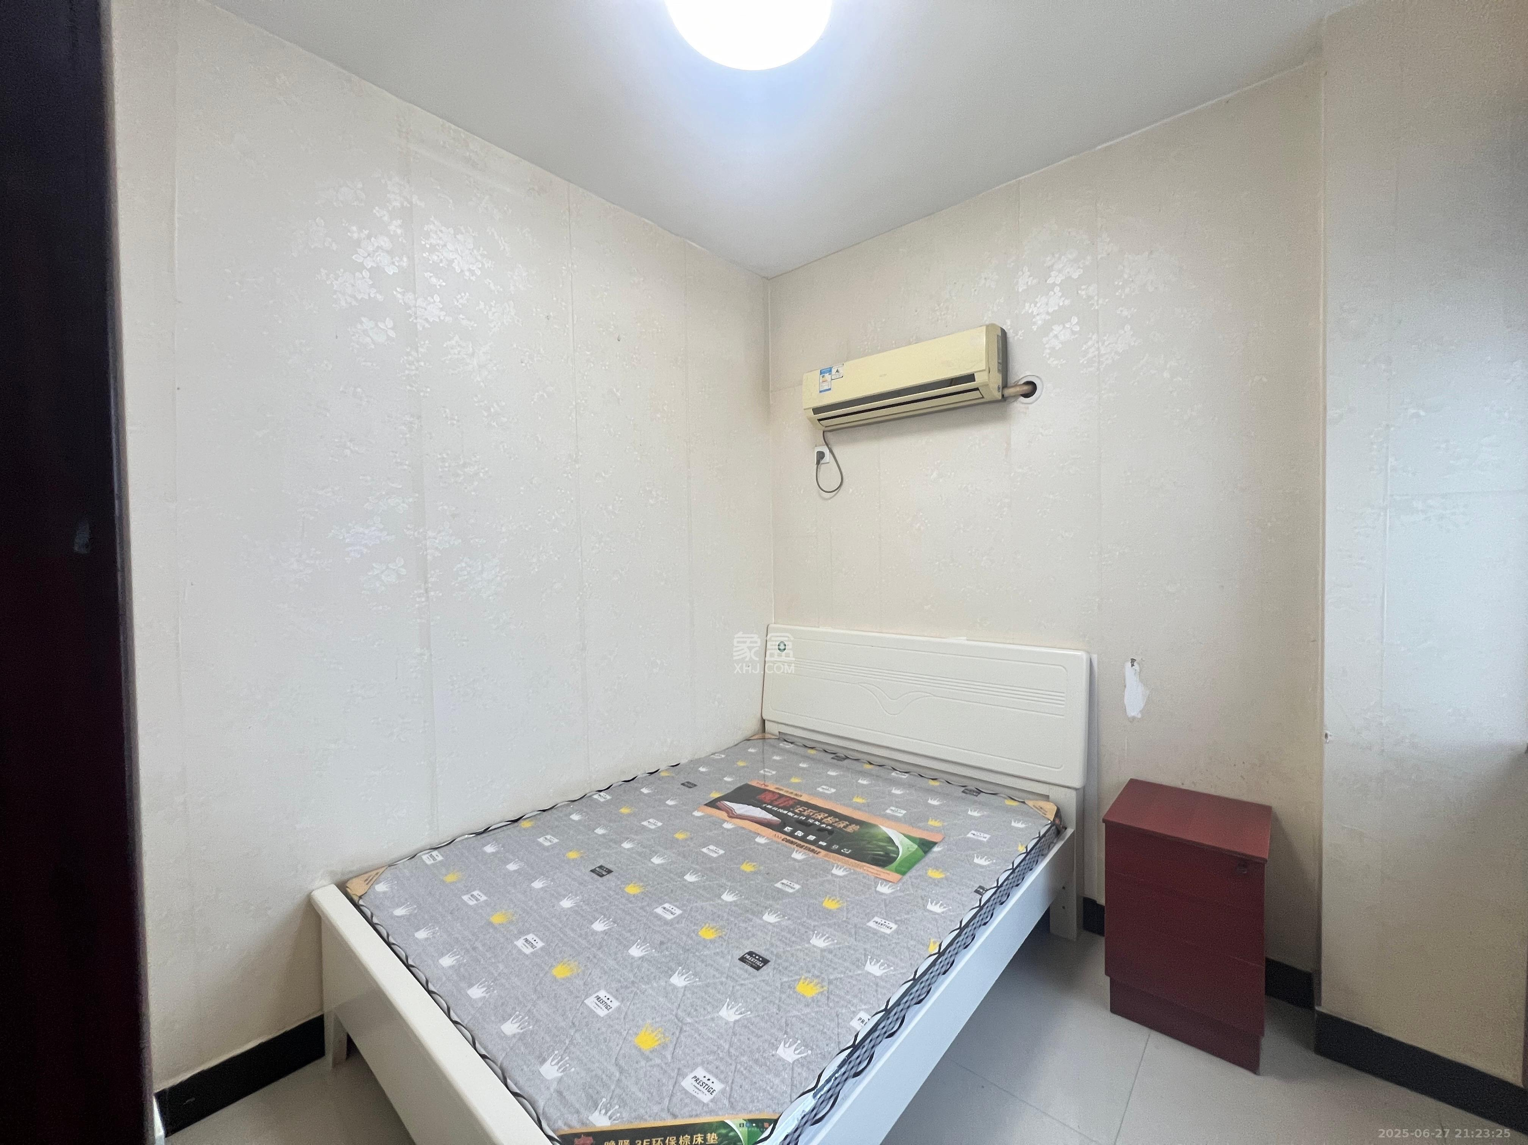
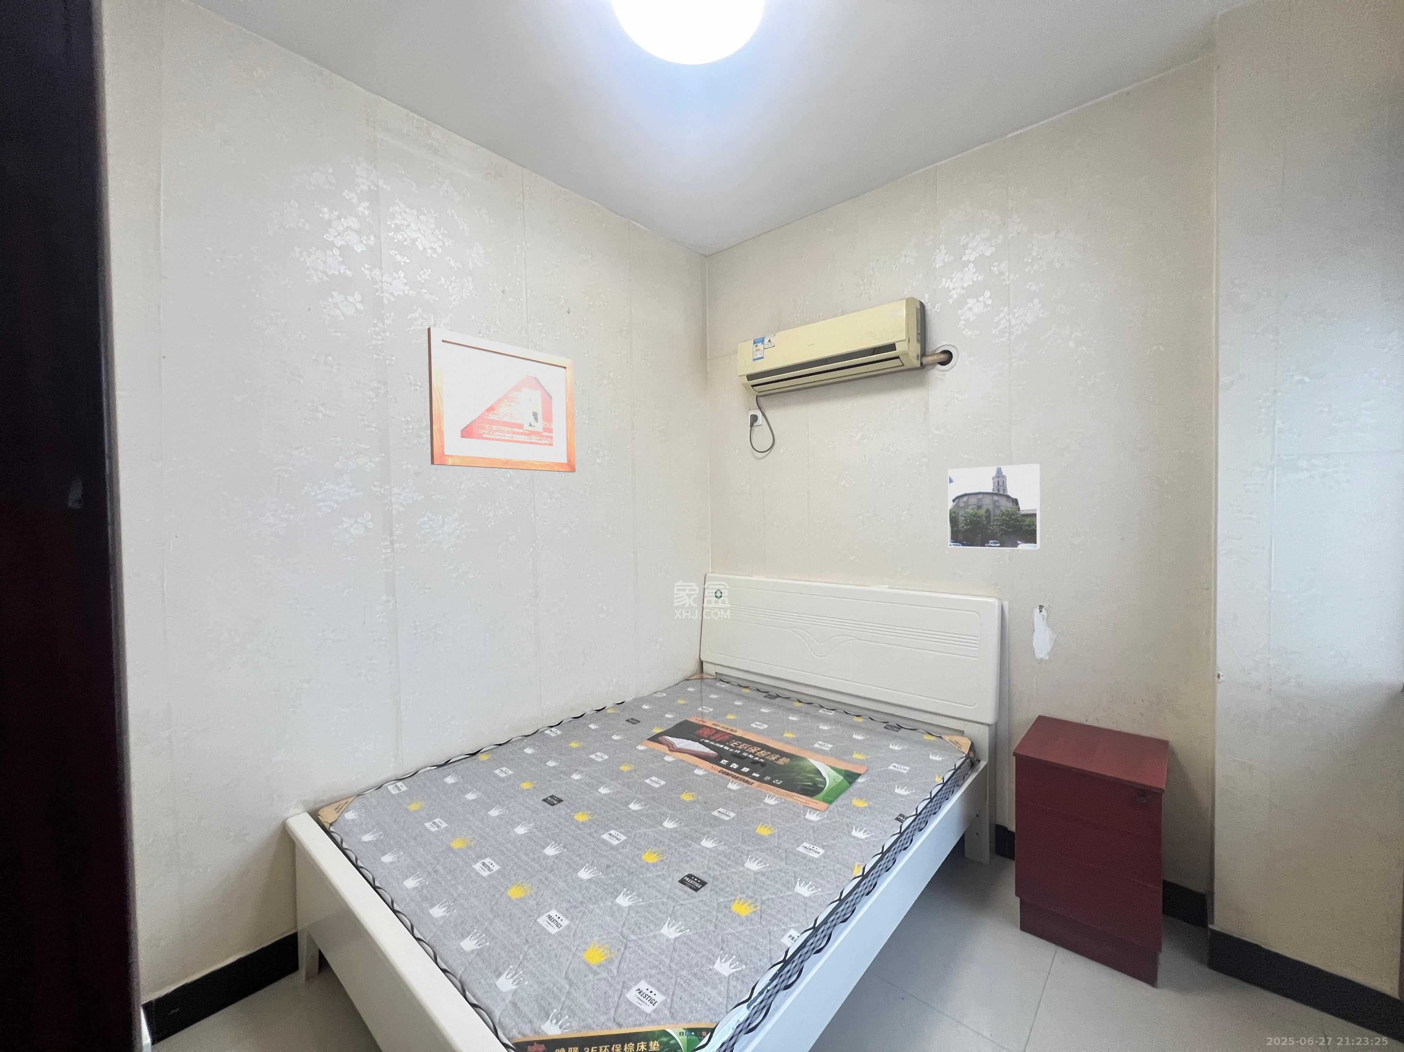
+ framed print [947,463,1040,550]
+ picture frame [427,326,576,473]
